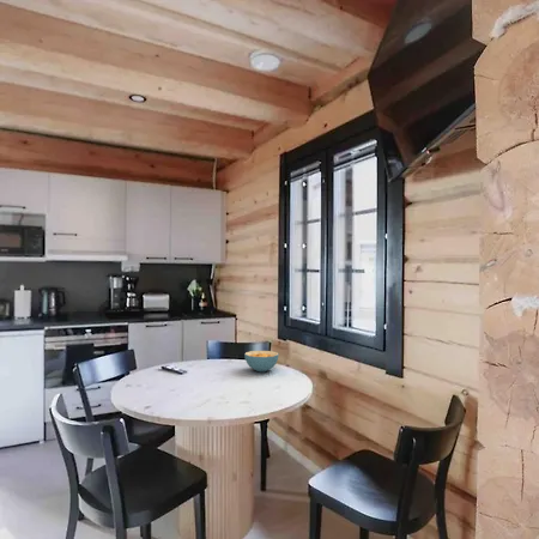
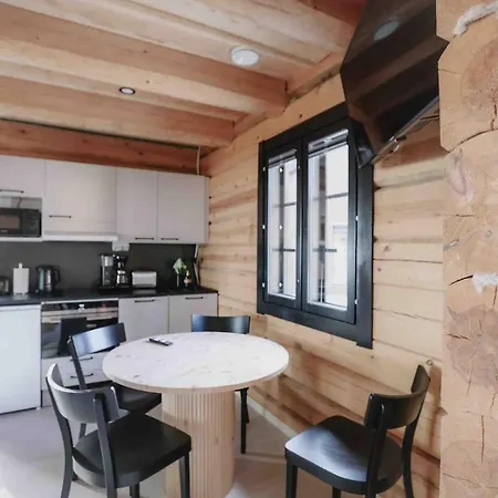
- cereal bowl [243,350,280,373]
